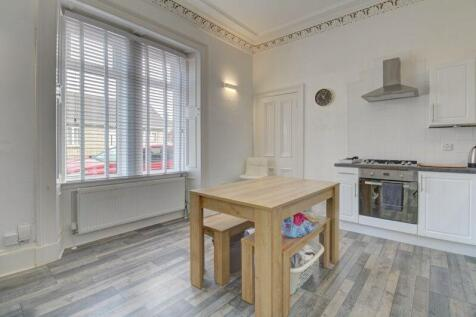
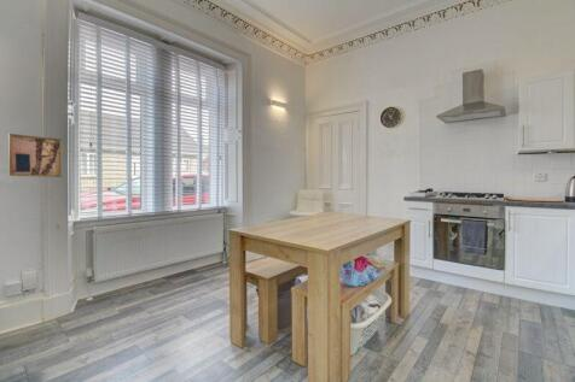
+ wall art [7,133,63,178]
